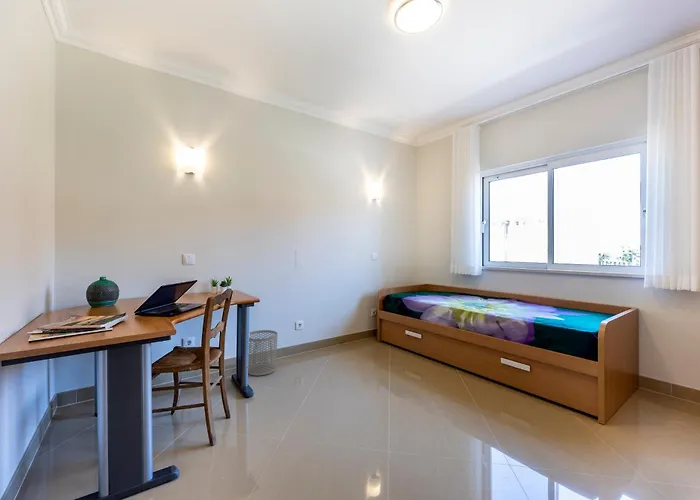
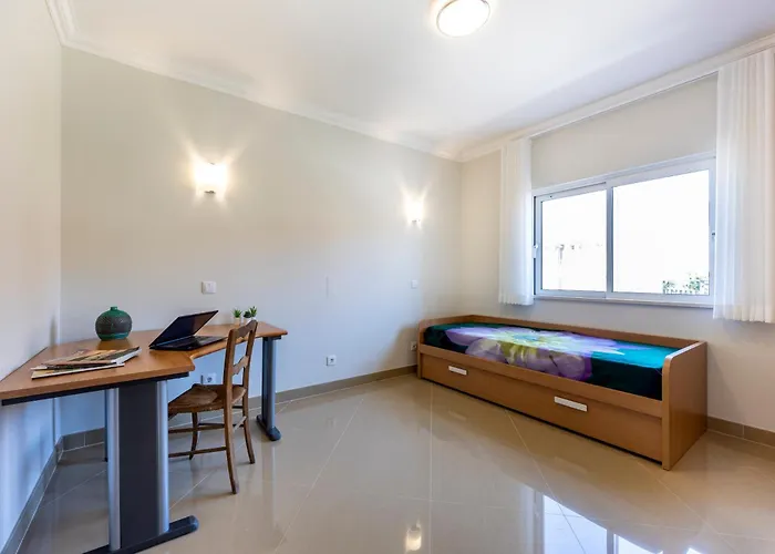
- waste bin [247,329,278,377]
